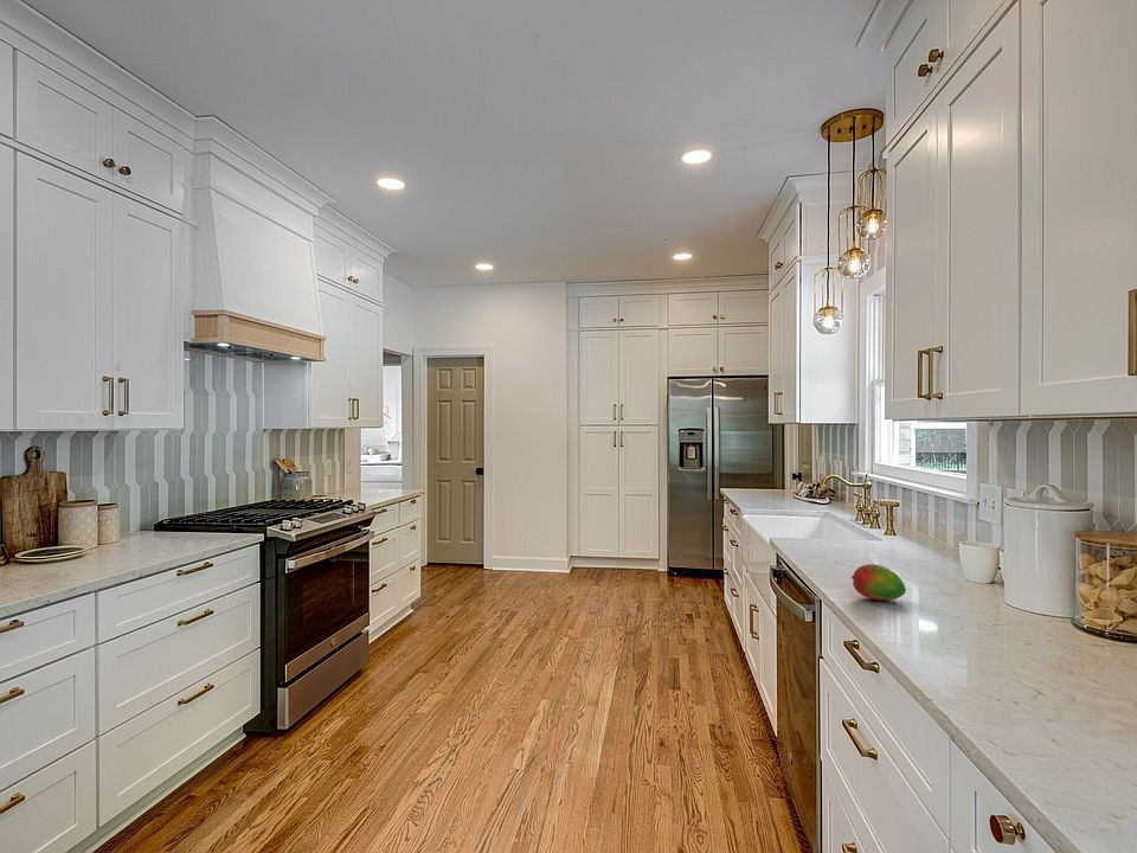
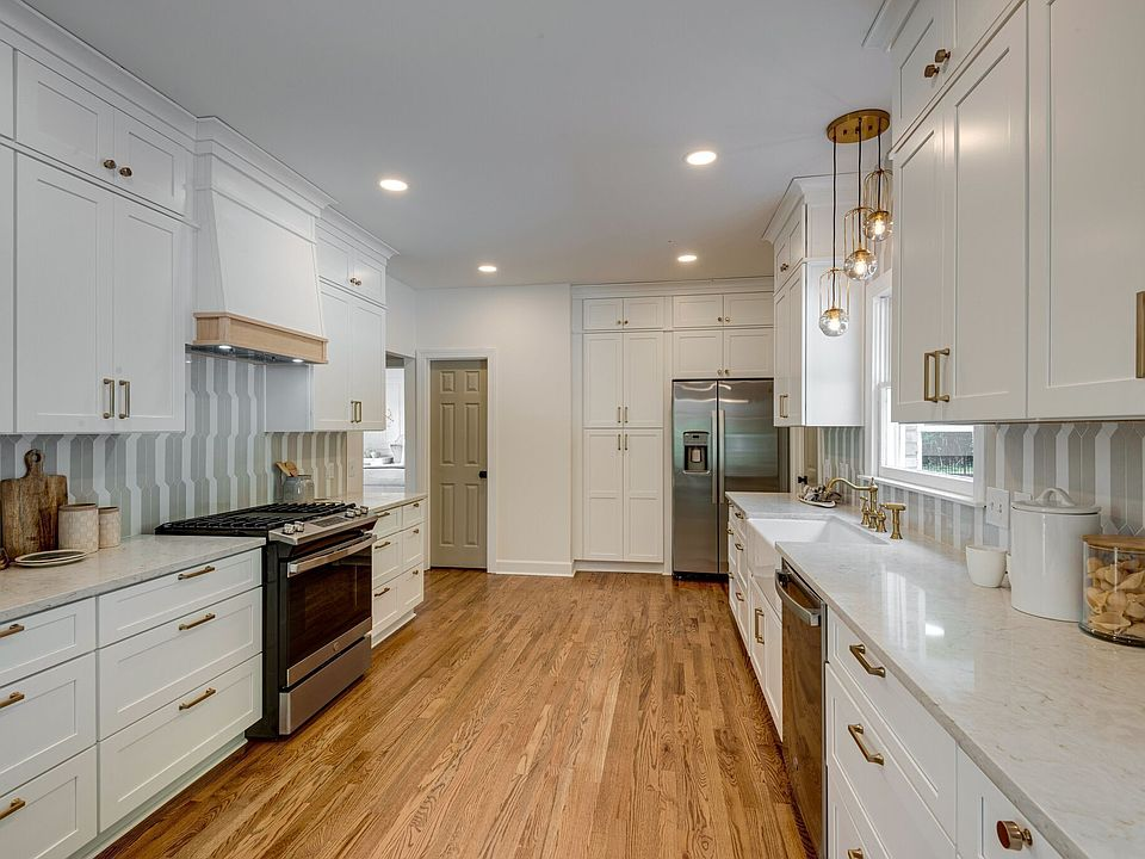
- fruit [850,563,907,602]
